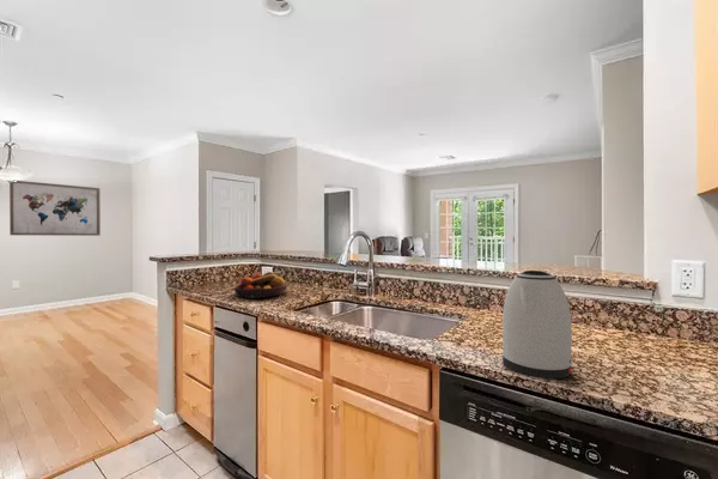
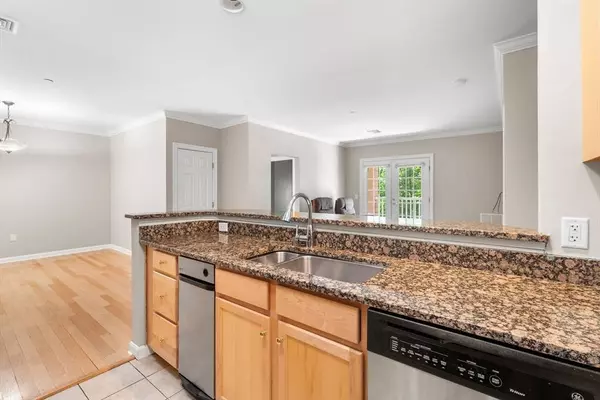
- kettle [501,269,573,380]
- wall art [8,180,102,237]
- fruit bowl [232,271,288,299]
